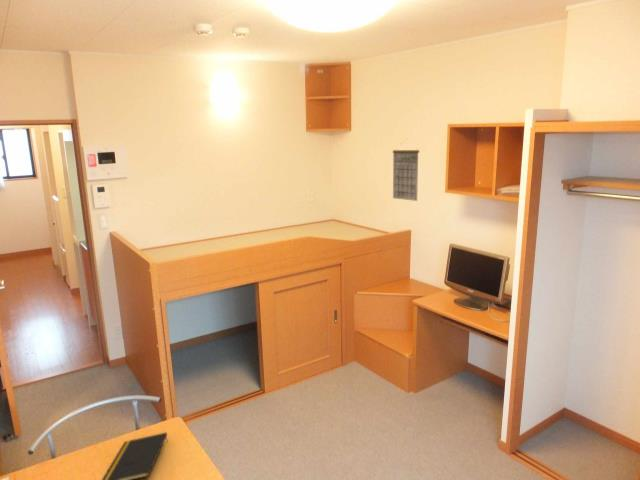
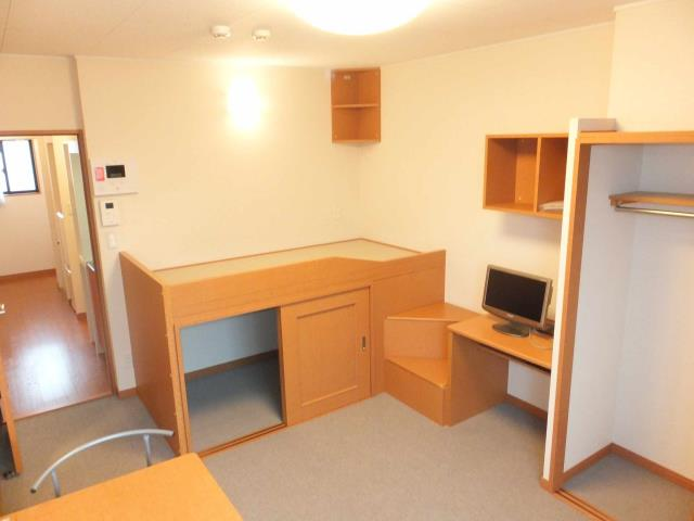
- notepad [101,431,168,480]
- calendar [392,137,420,202]
